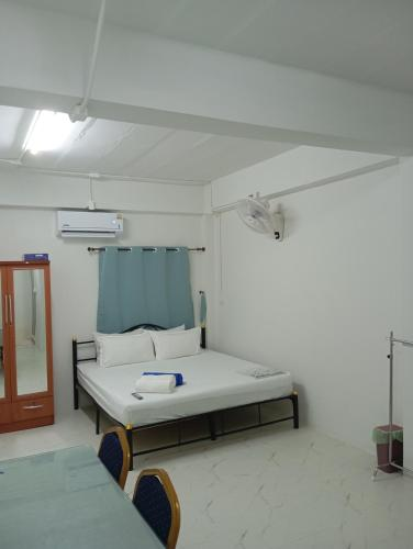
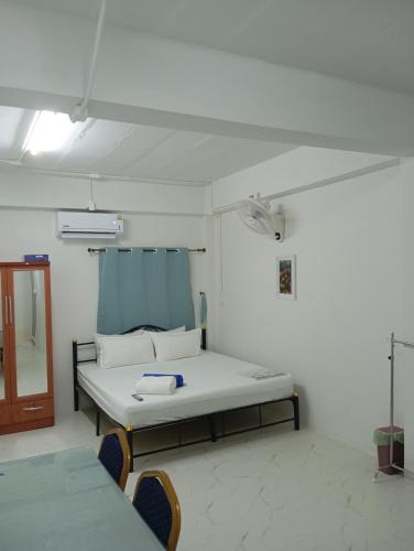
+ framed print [274,253,297,302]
